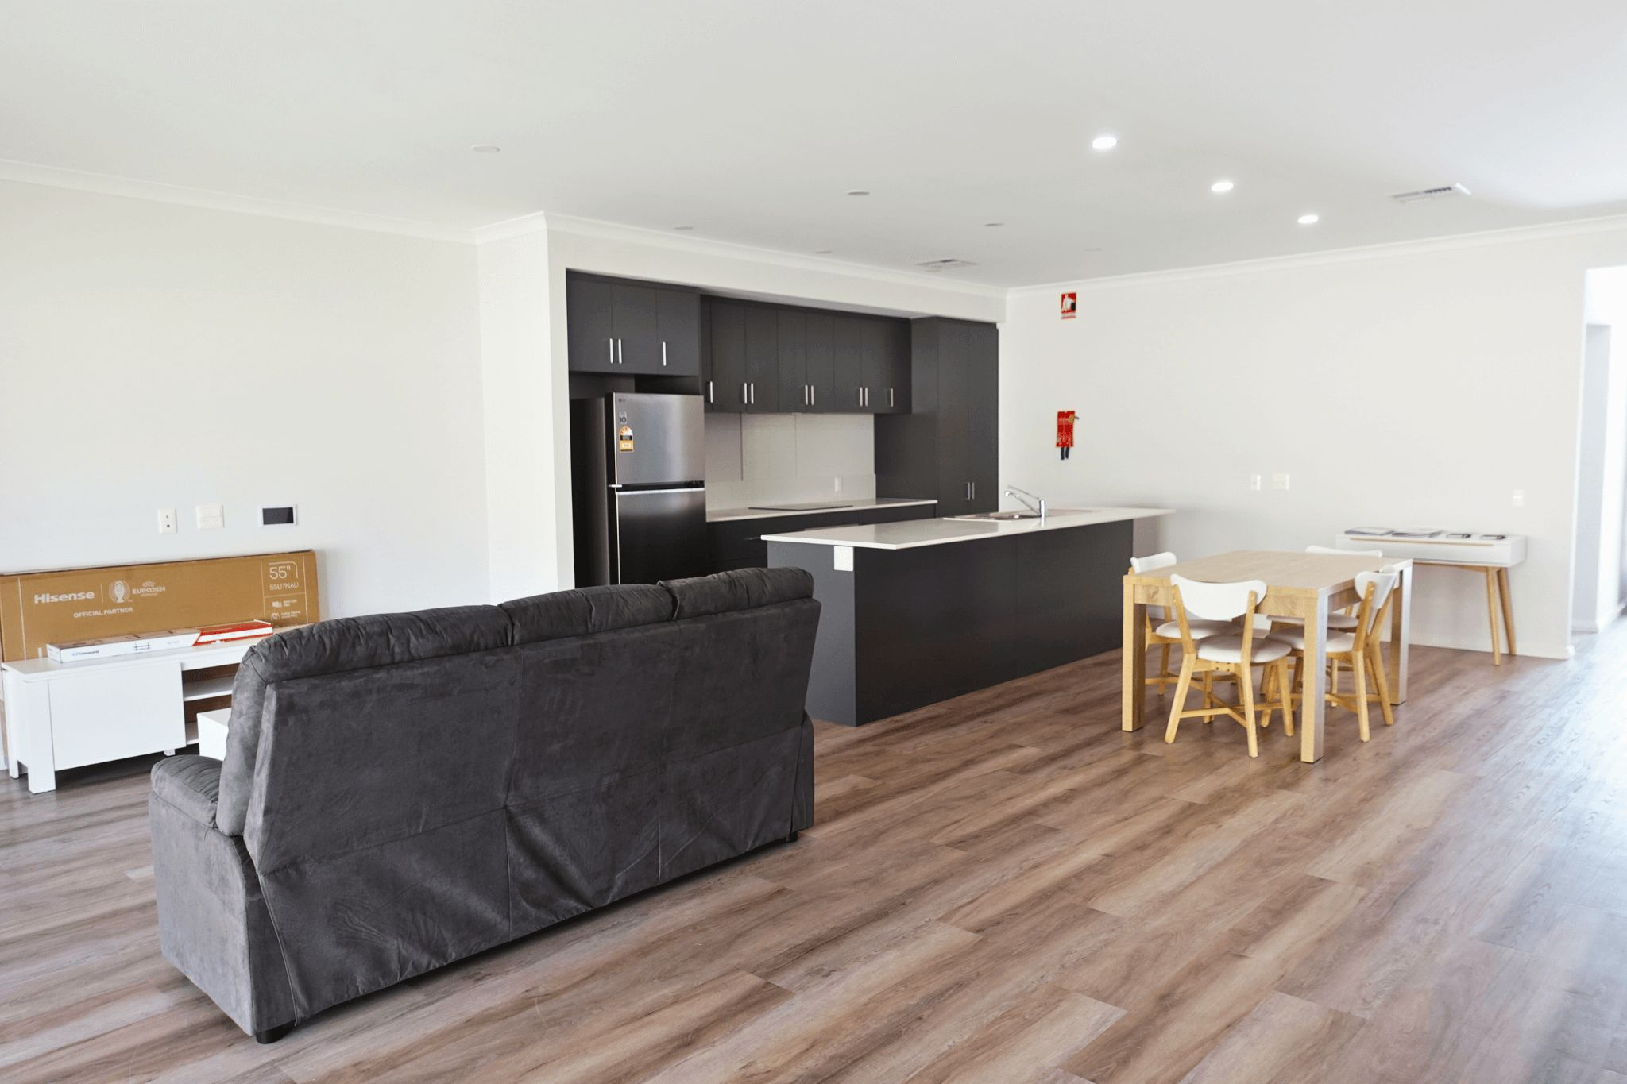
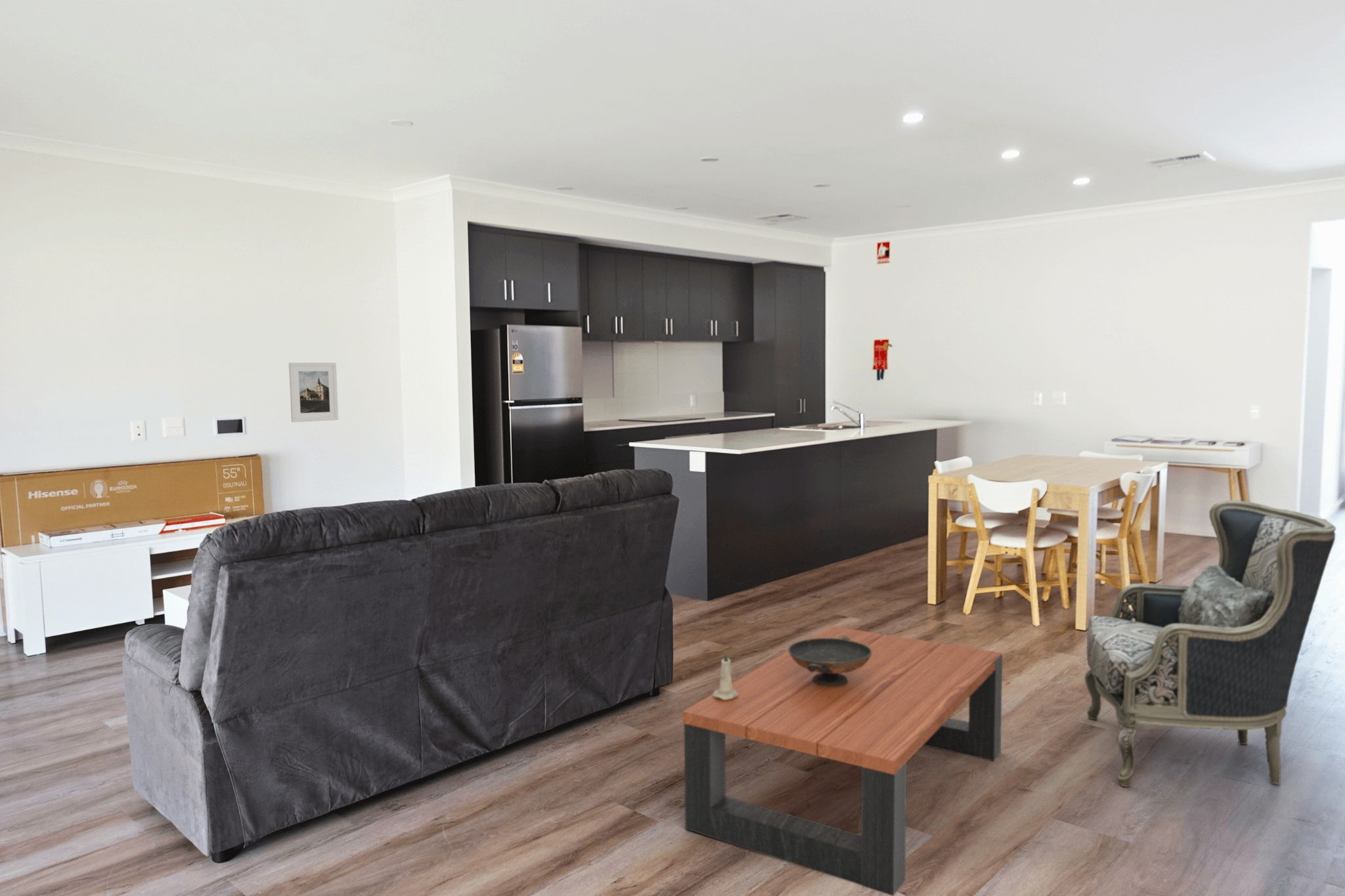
+ decorative bowl [787,635,872,687]
+ candle [712,650,739,700]
+ coffee table [682,626,1003,896]
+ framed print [288,362,339,423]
+ armchair [1084,500,1336,788]
